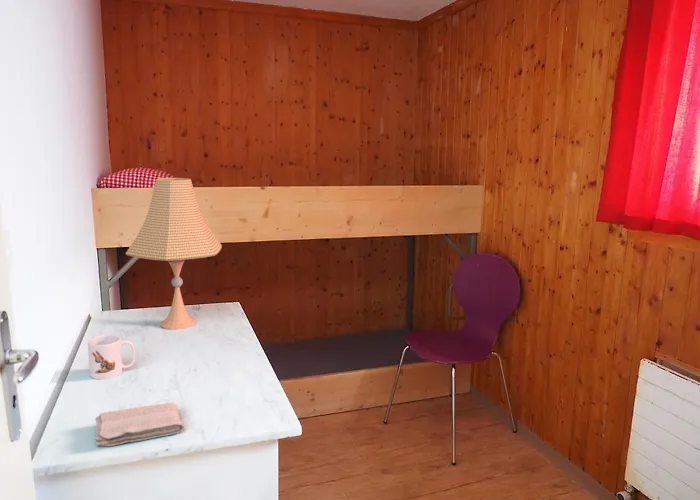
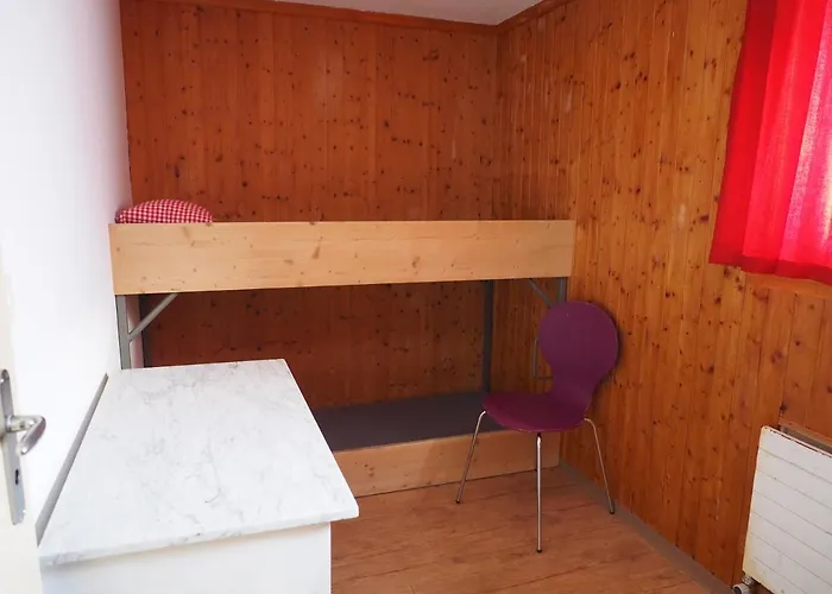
- washcloth [94,402,185,447]
- desk lamp [125,177,223,331]
- mug [87,334,136,381]
